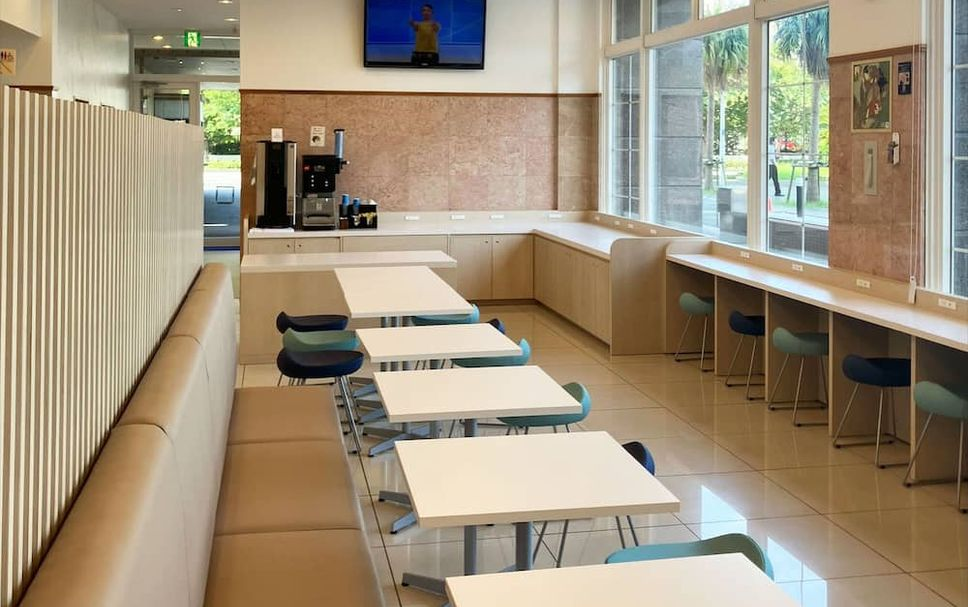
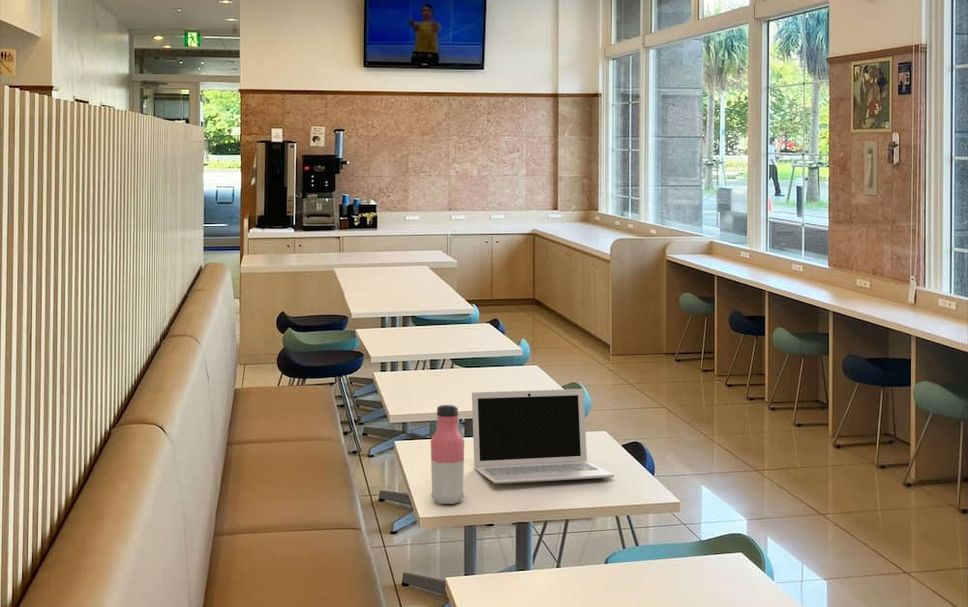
+ laptop [471,388,615,485]
+ water bottle [430,404,465,505]
